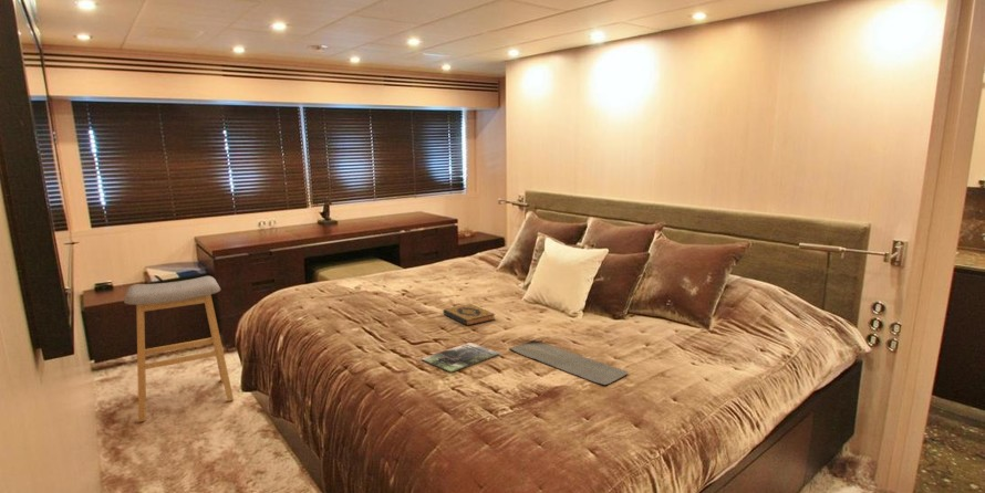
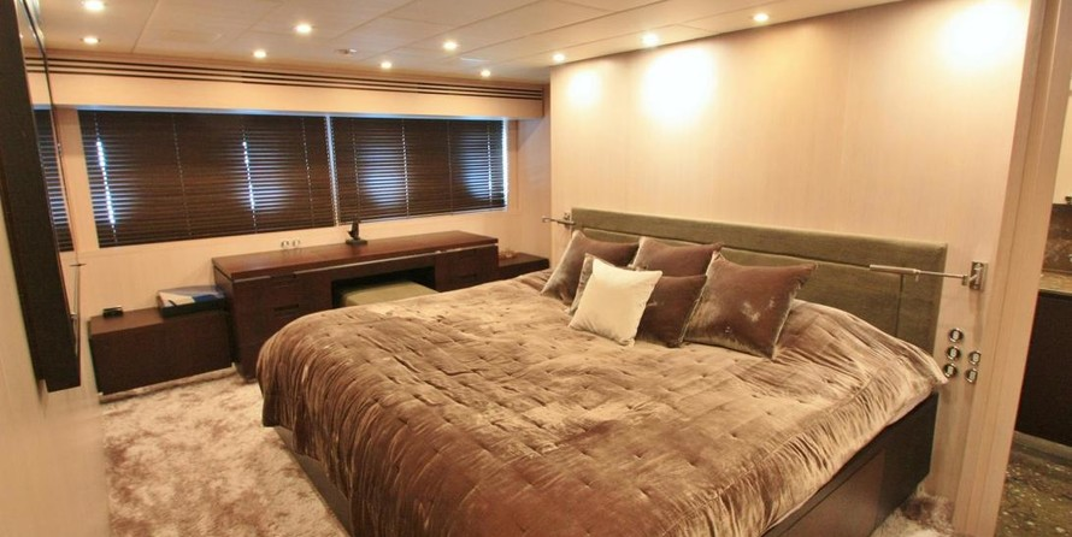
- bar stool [123,275,235,423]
- hardback book [442,303,496,326]
- bath mat [509,339,629,386]
- magazine [421,342,501,374]
